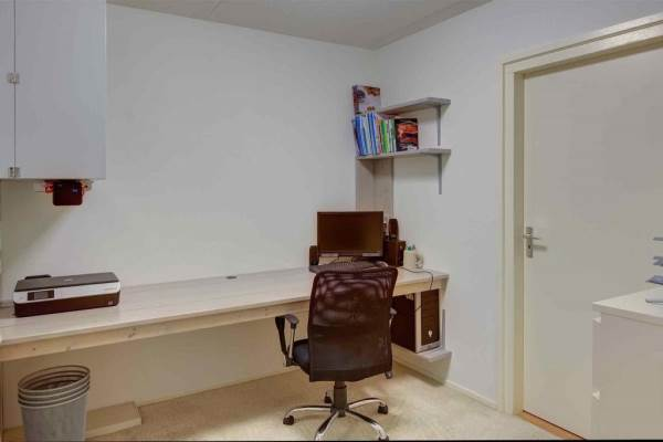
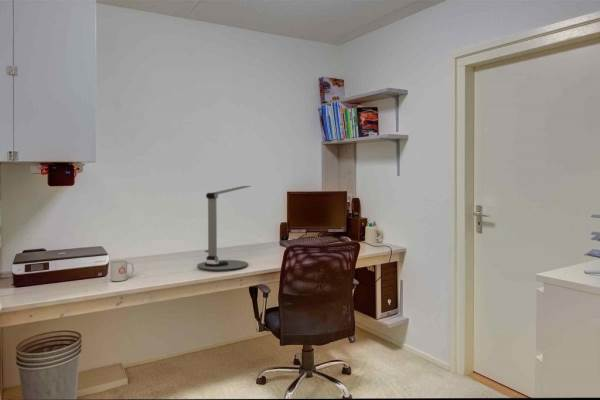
+ mug [110,259,135,282]
+ desk lamp [196,185,252,271]
